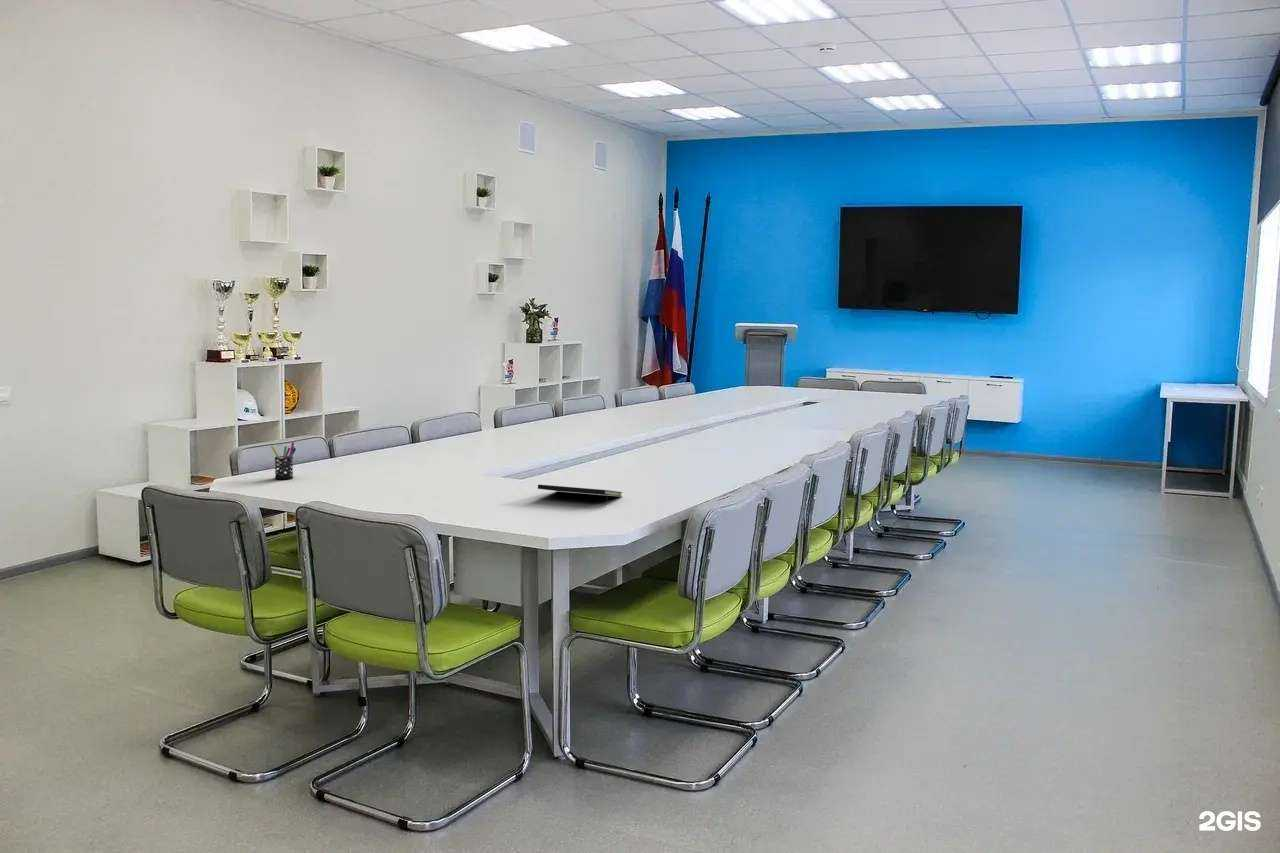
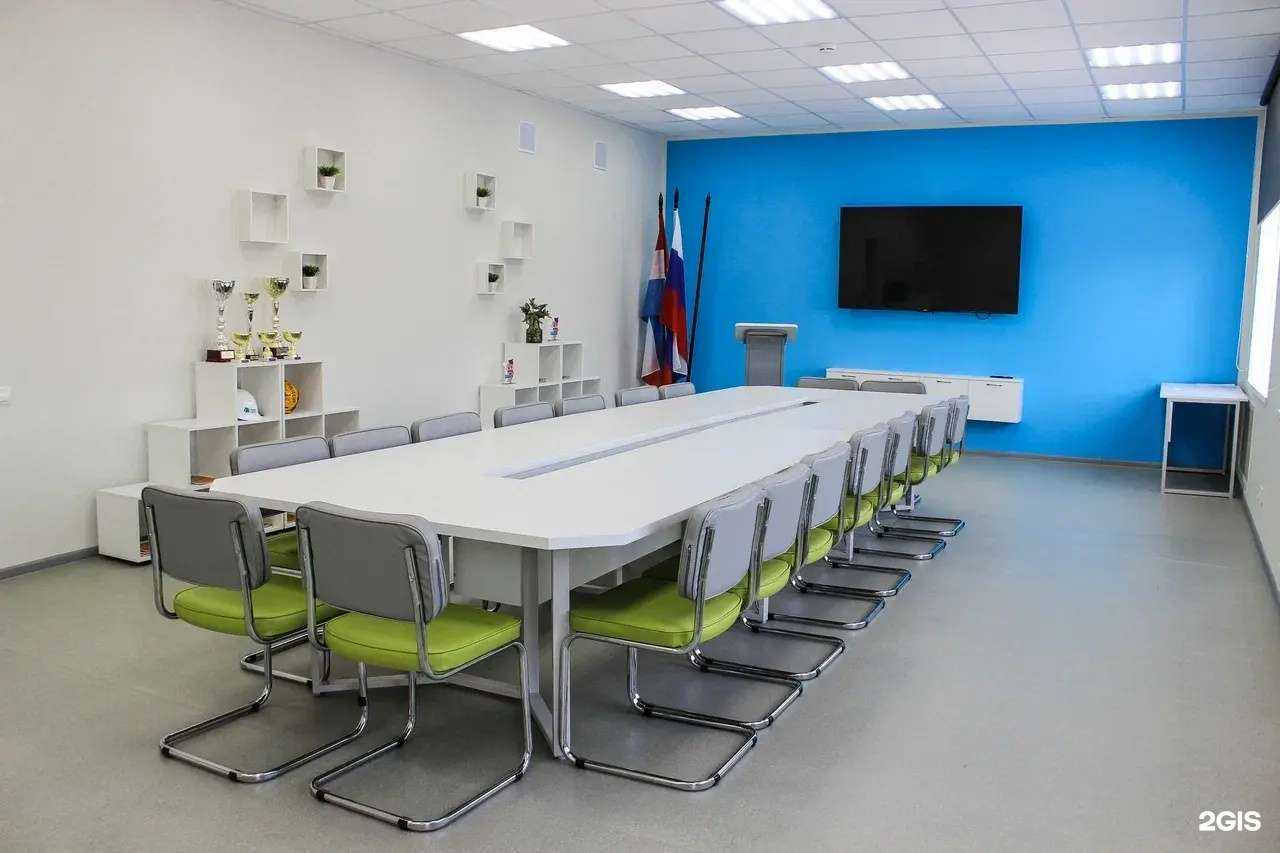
- pen holder [270,441,297,480]
- notepad [537,483,623,504]
